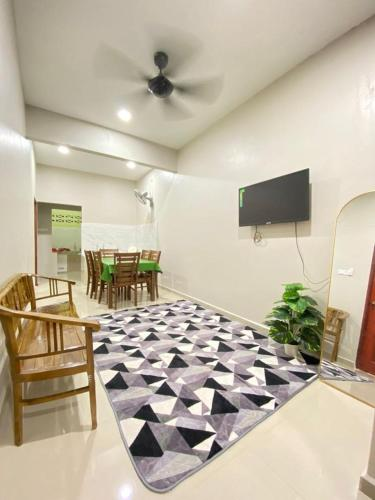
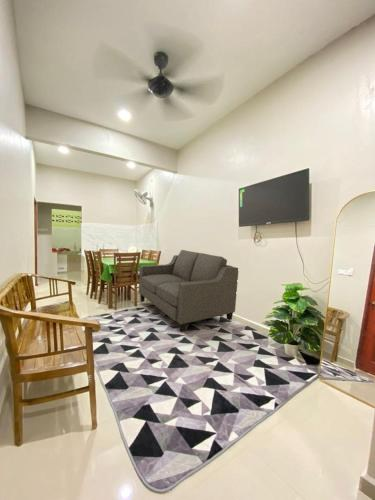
+ sofa [138,249,239,333]
